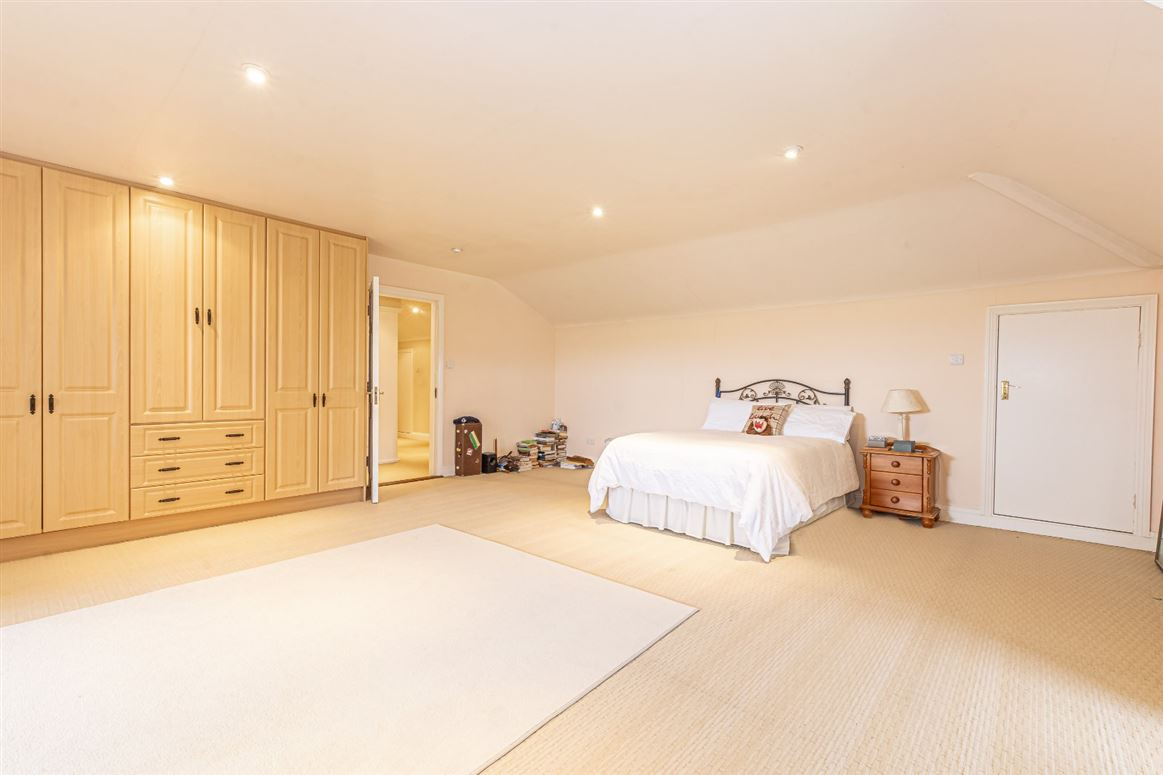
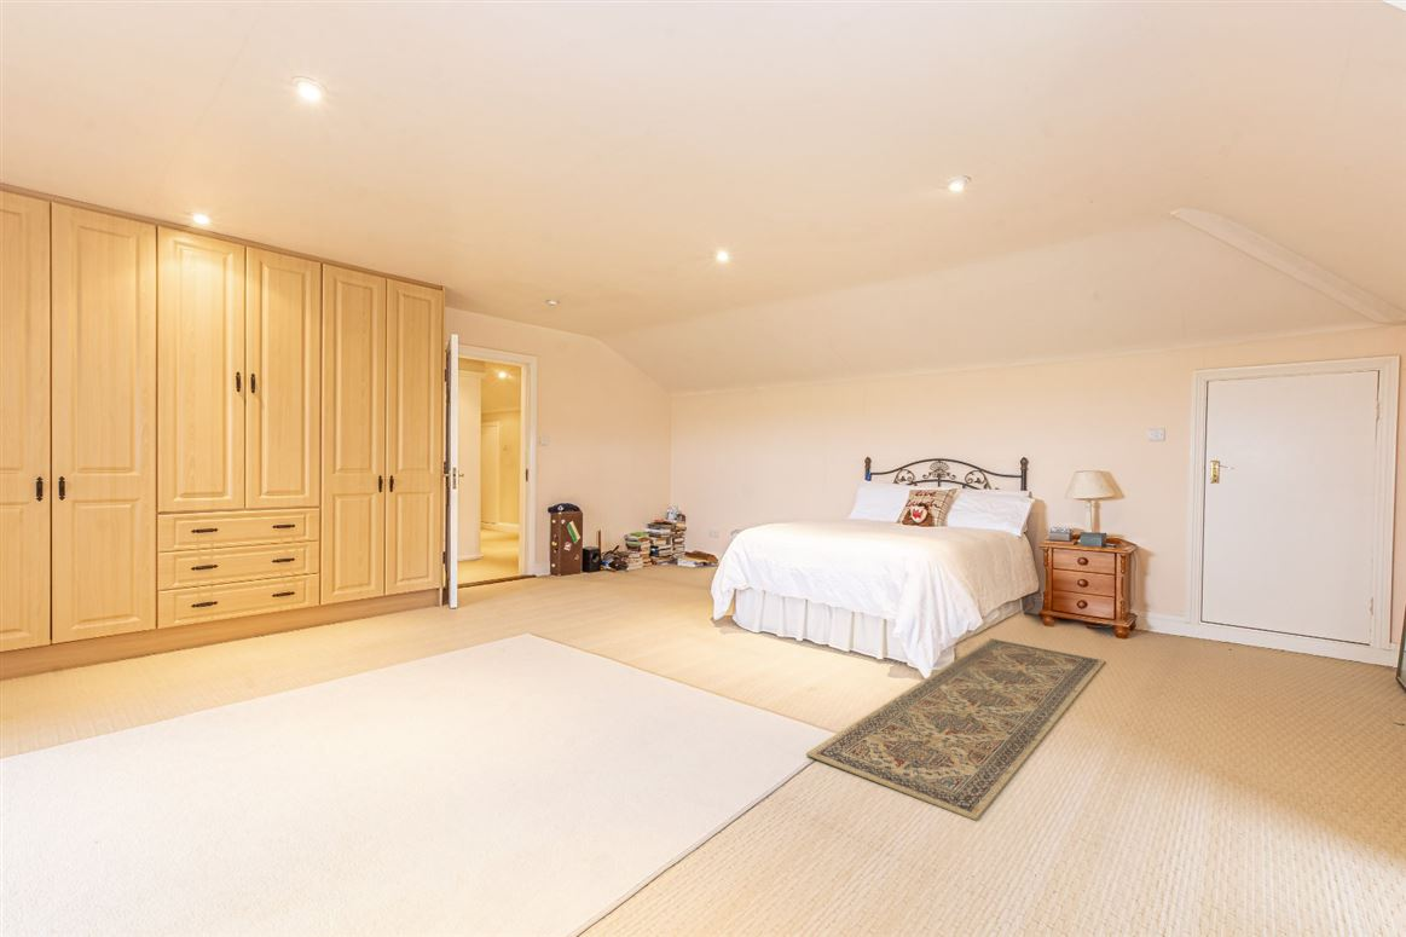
+ rug [805,637,1106,822]
